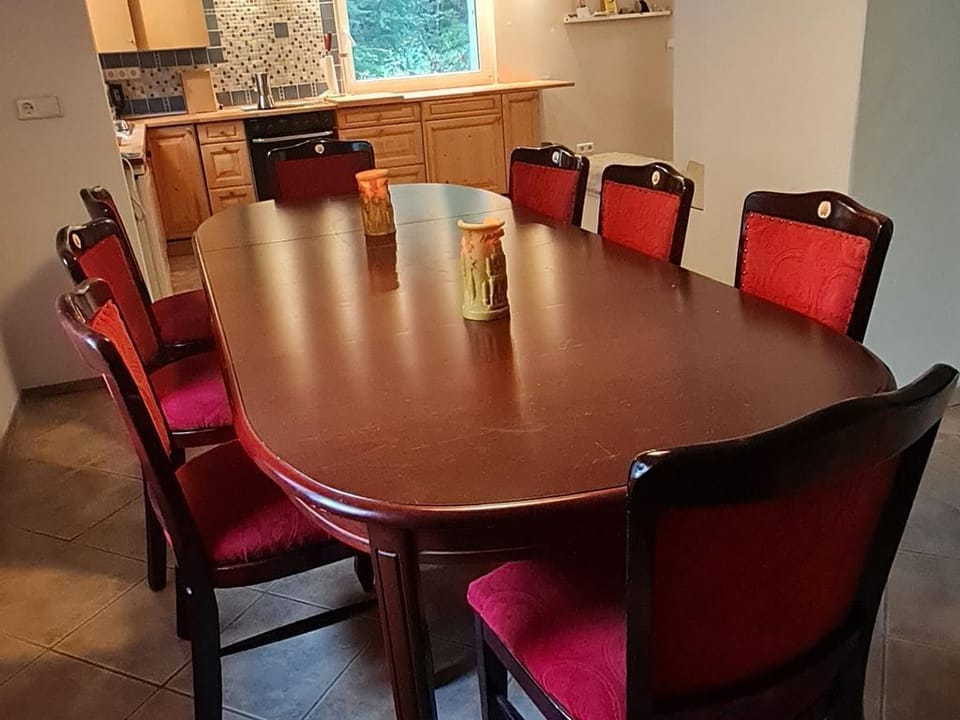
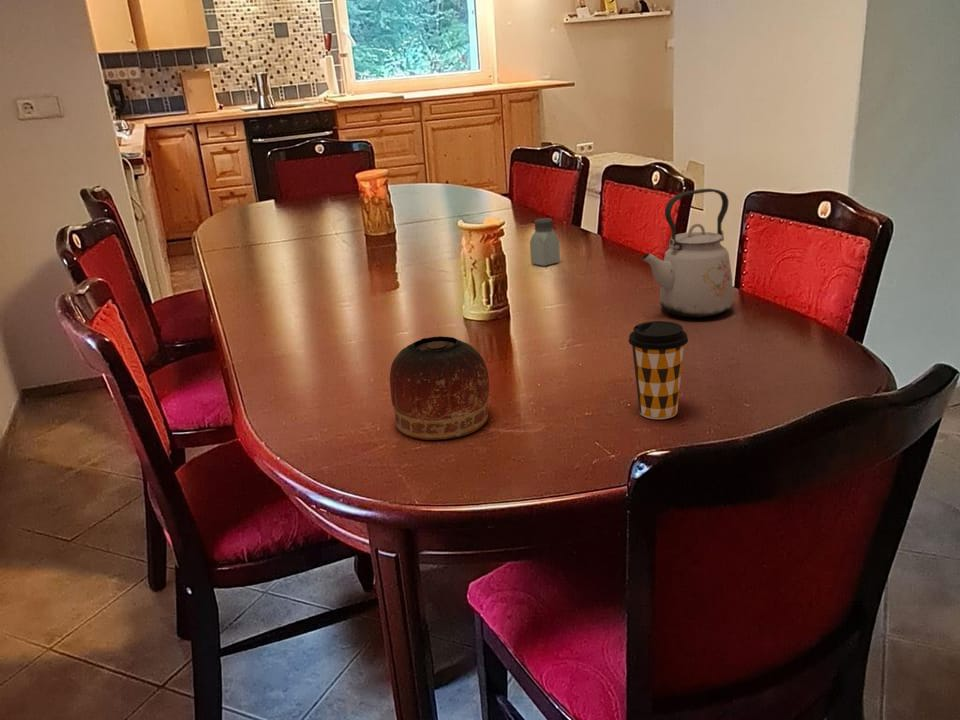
+ saltshaker [529,217,561,267]
+ coffee cup [628,320,689,420]
+ bowl [389,335,490,441]
+ kettle [640,188,734,318]
